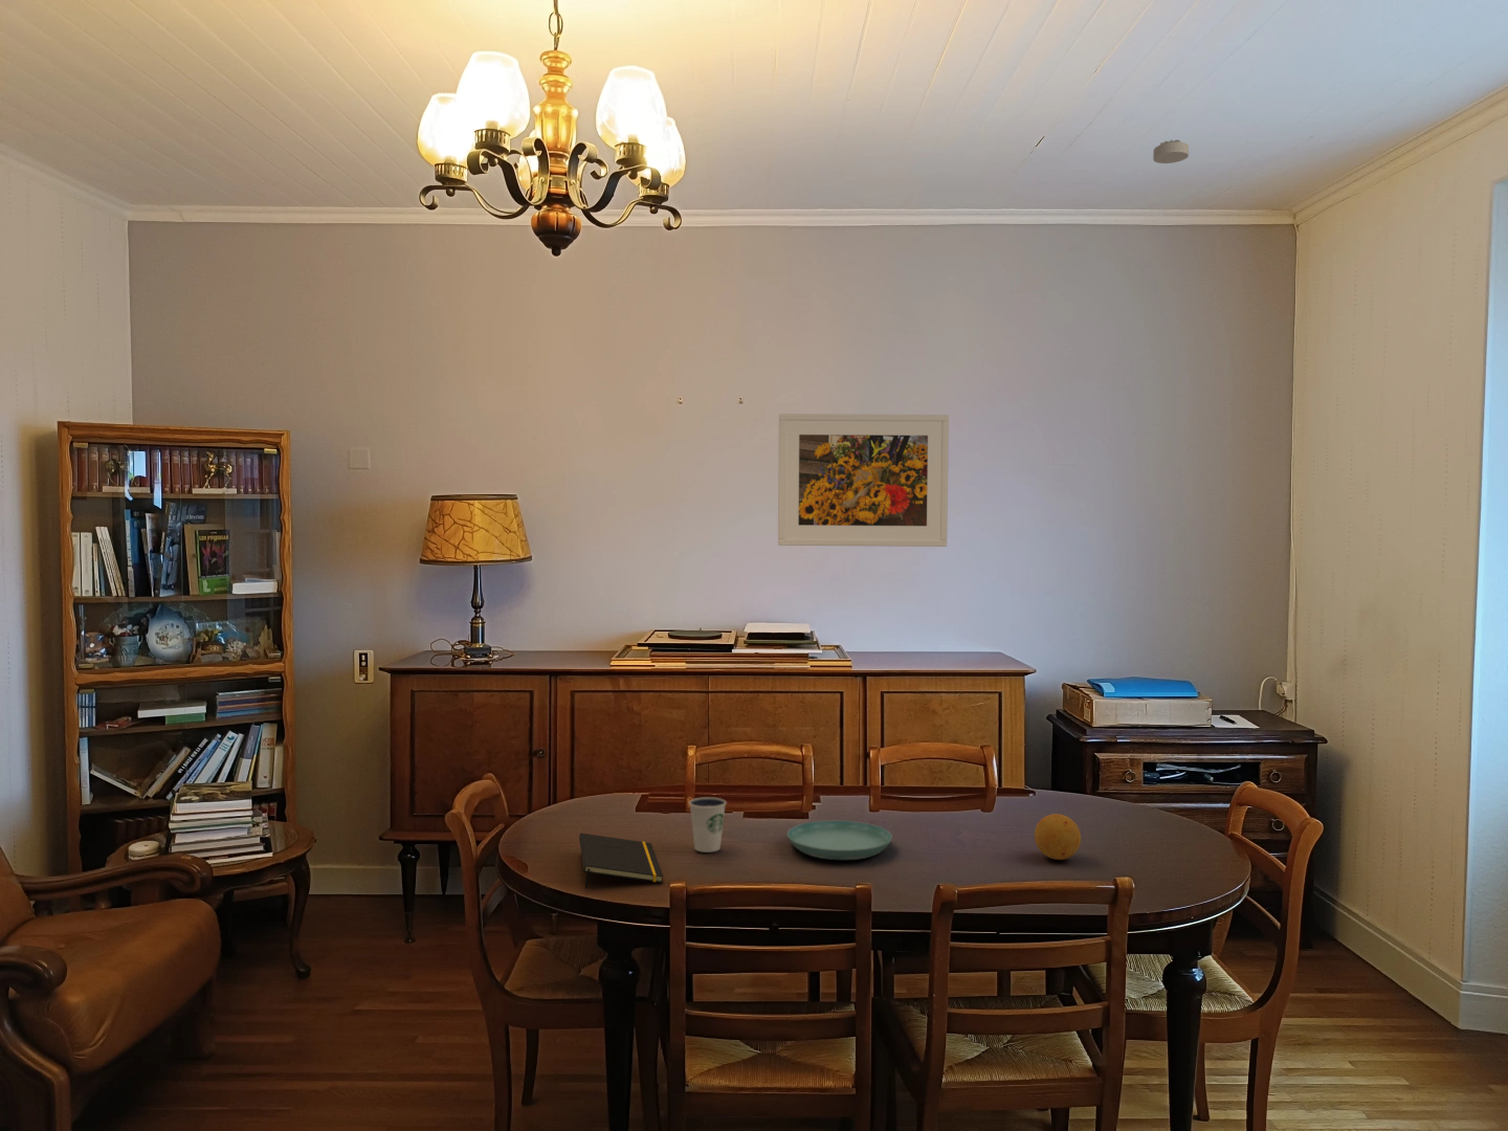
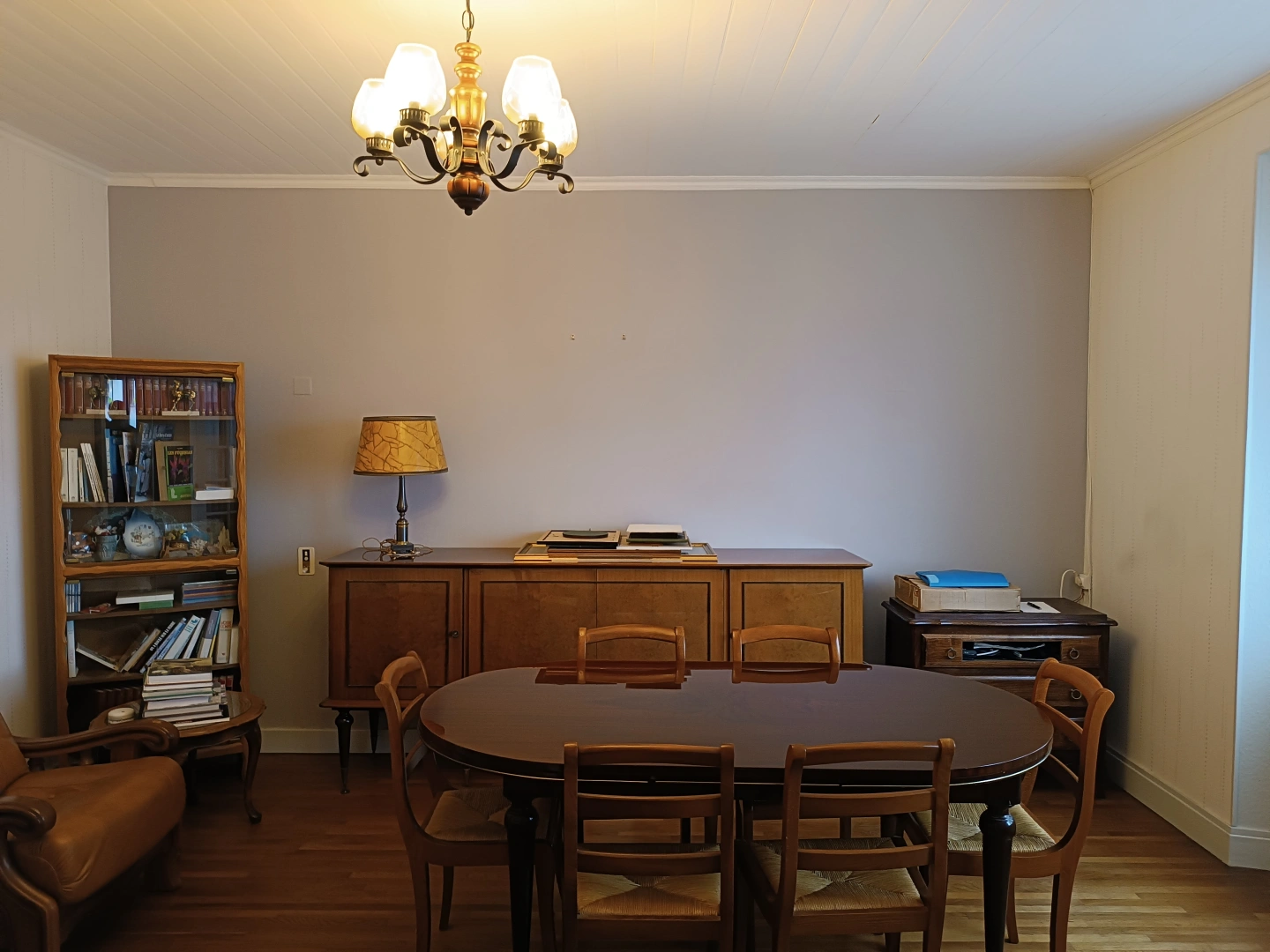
- saucer [786,820,893,861]
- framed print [777,412,950,548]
- notepad [578,833,664,889]
- fruit [1033,813,1082,861]
- smoke detector [1152,139,1190,164]
- dixie cup [688,796,728,853]
